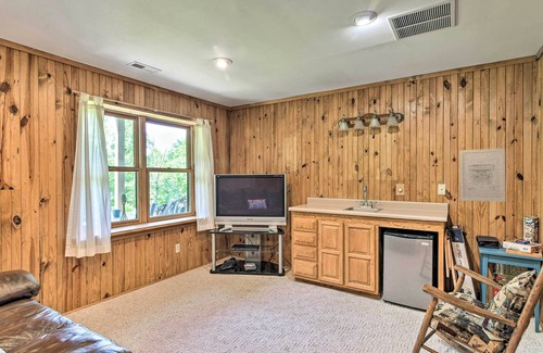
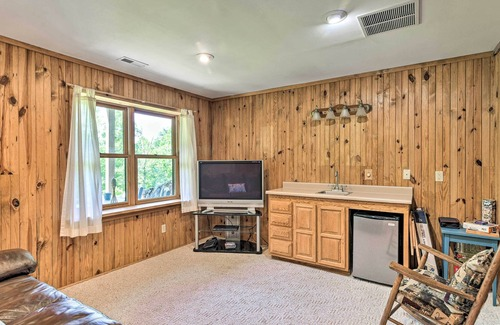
- wall art [458,147,506,203]
